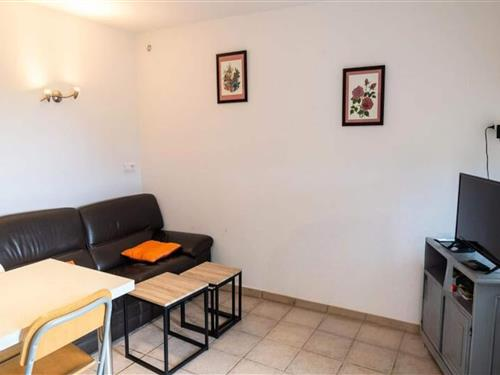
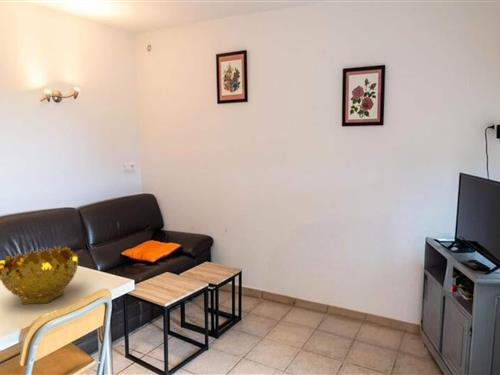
+ decorative bowl [0,245,79,306]
